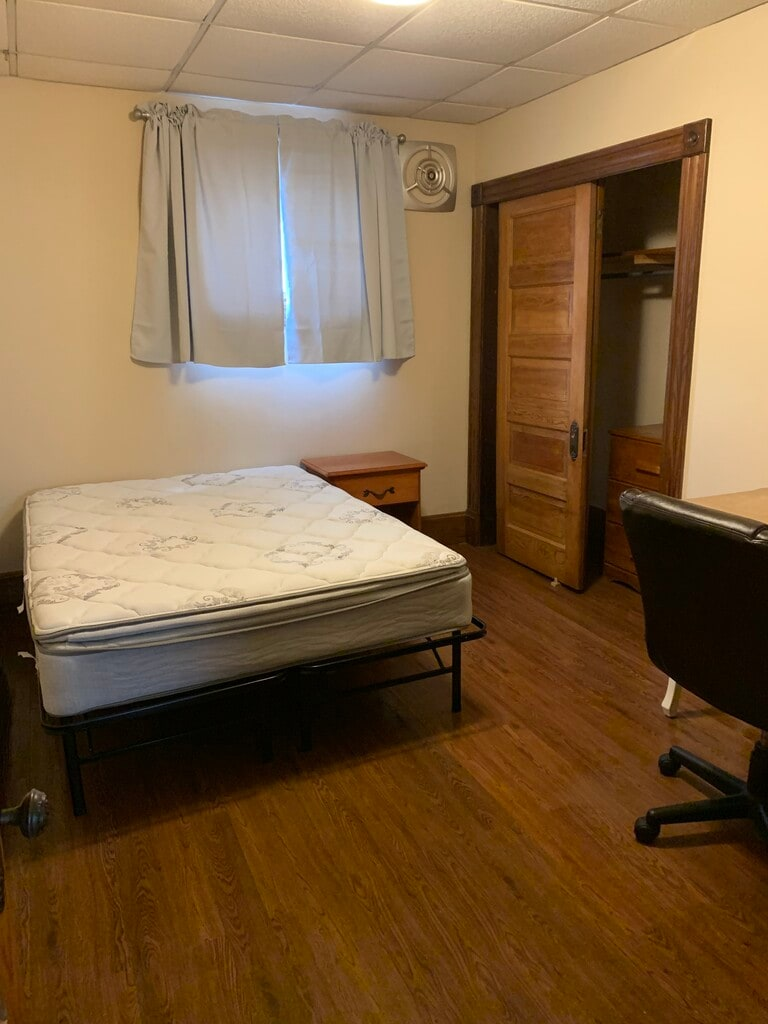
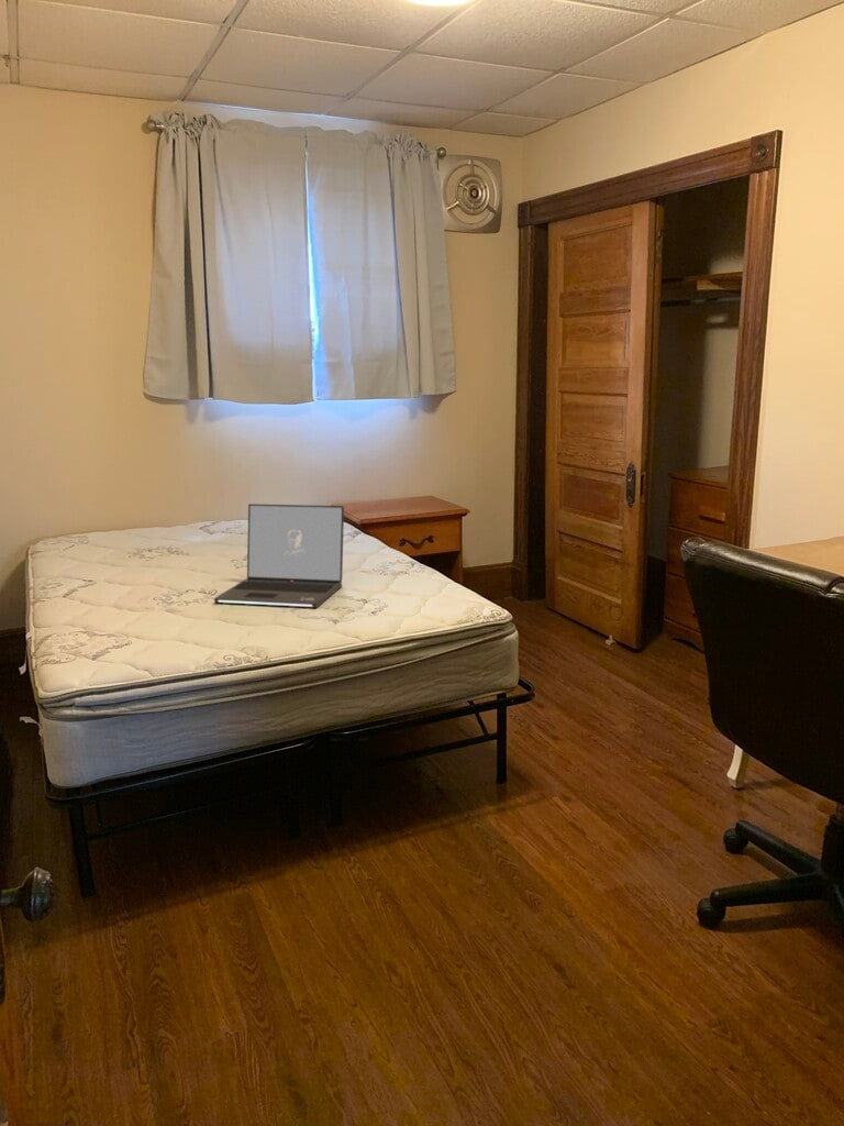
+ laptop [213,503,345,609]
